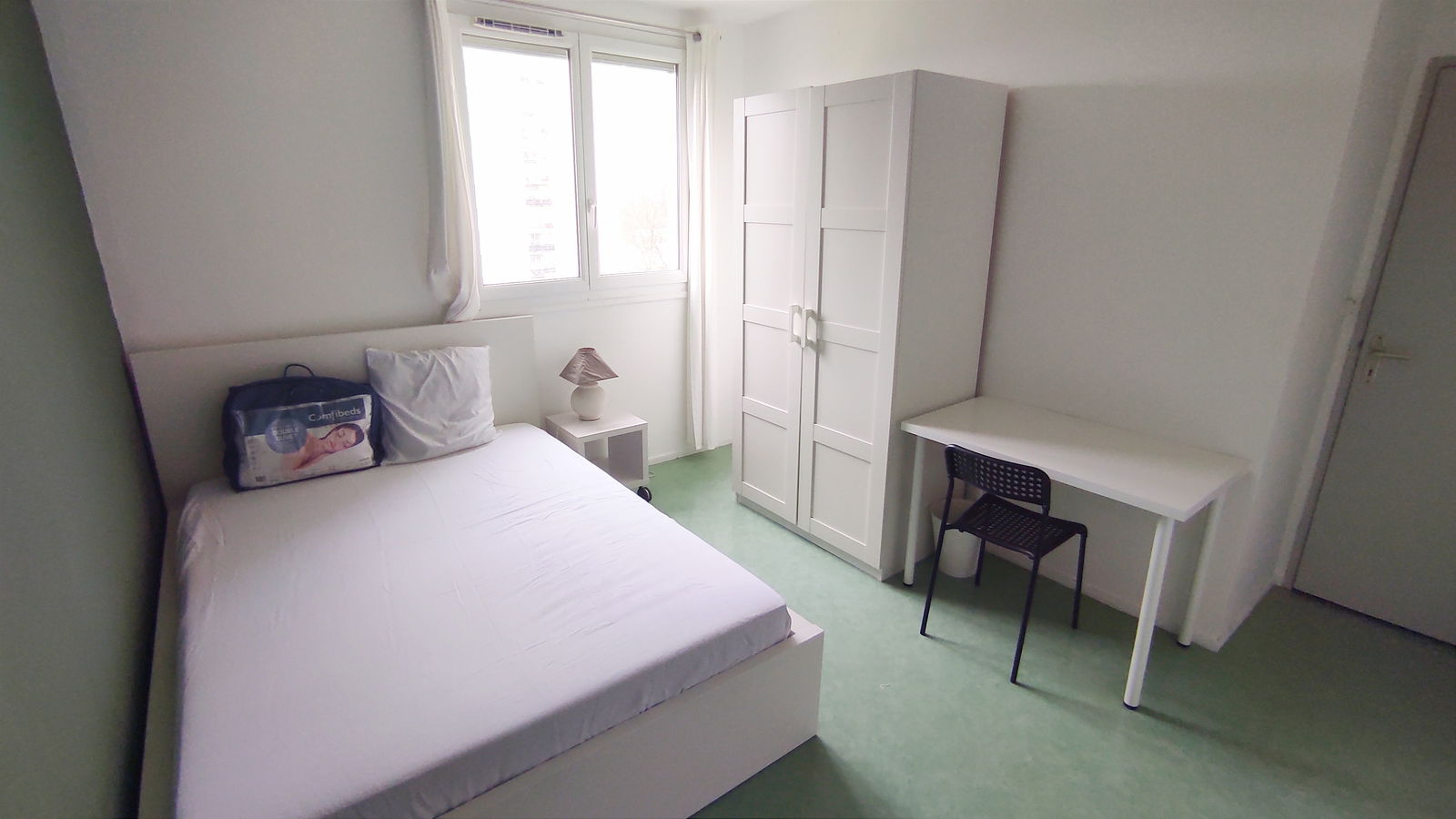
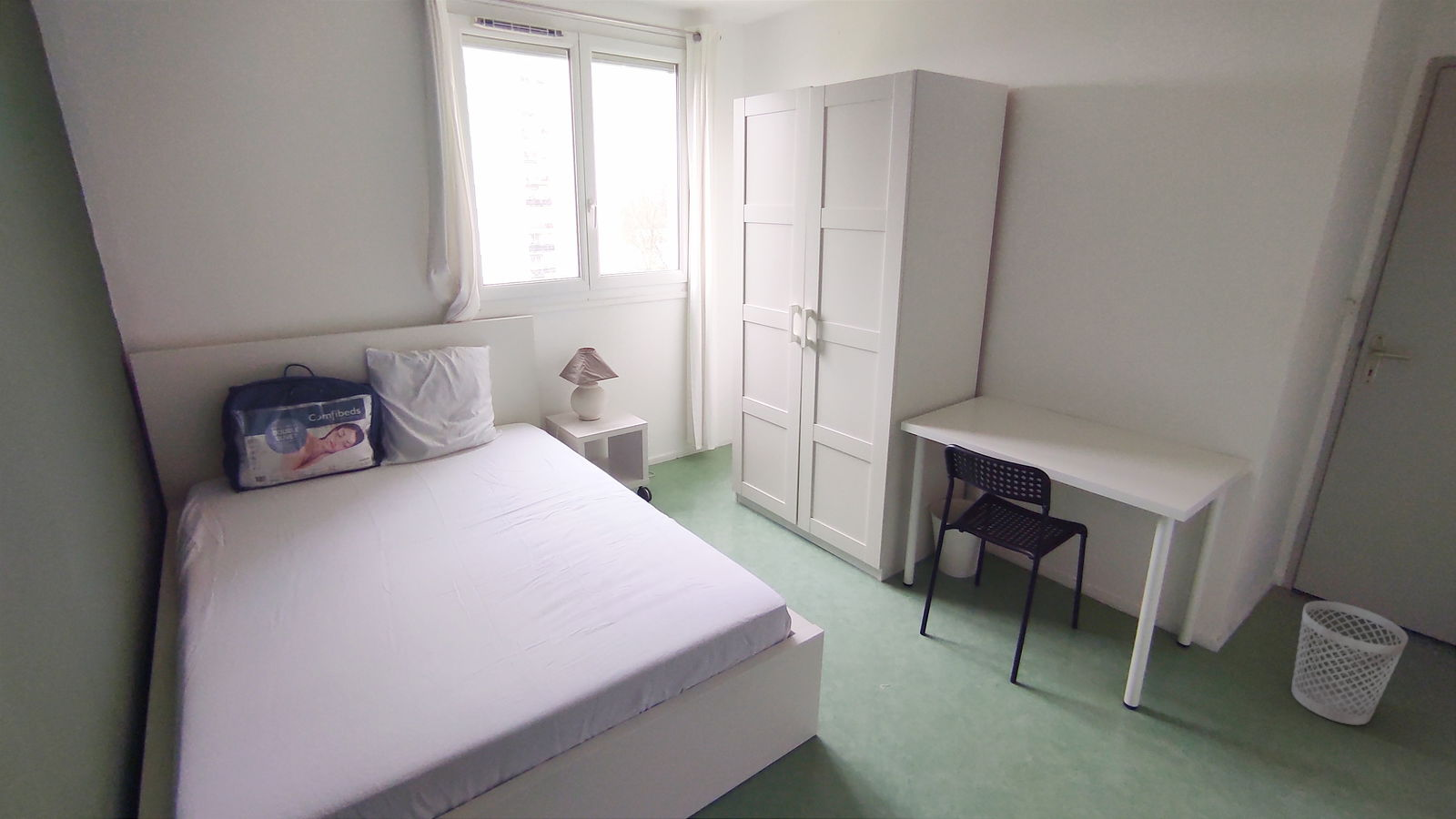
+ wastebasket [1290,600,1410,726]
